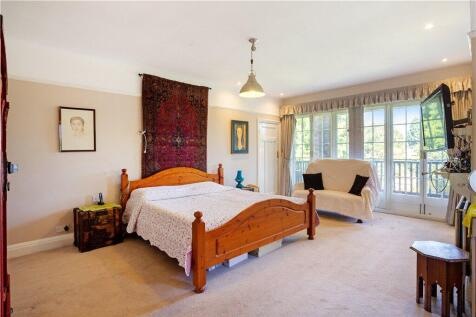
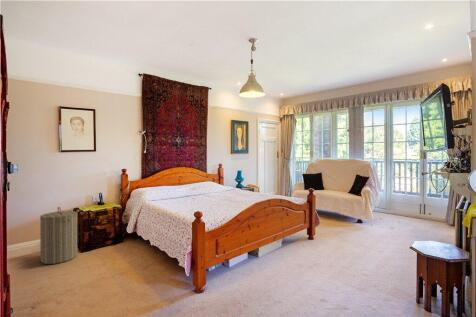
+ laundry hamper [39,206,78,265]
